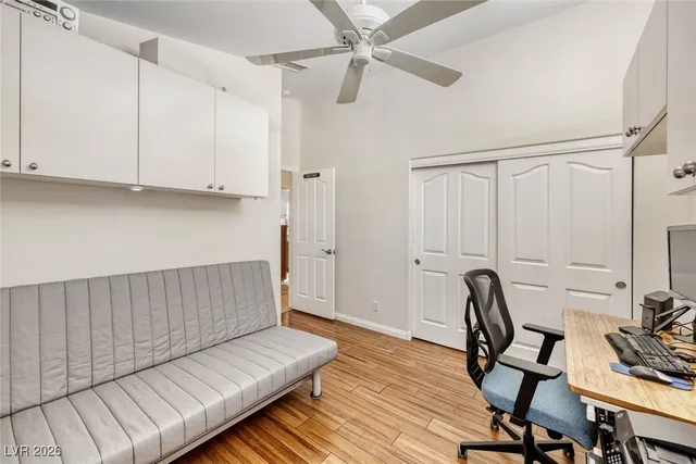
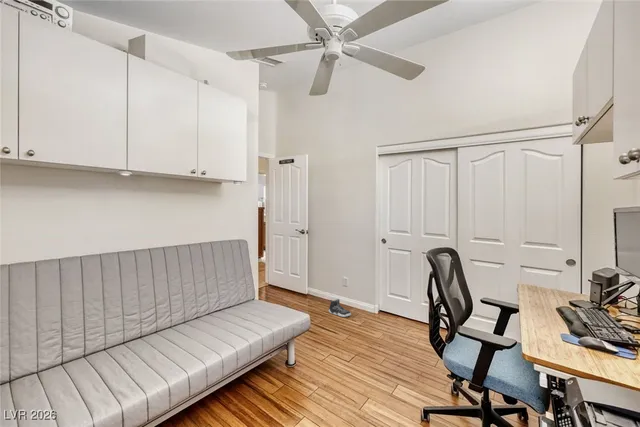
+ sneaker [328,298,352,318]
